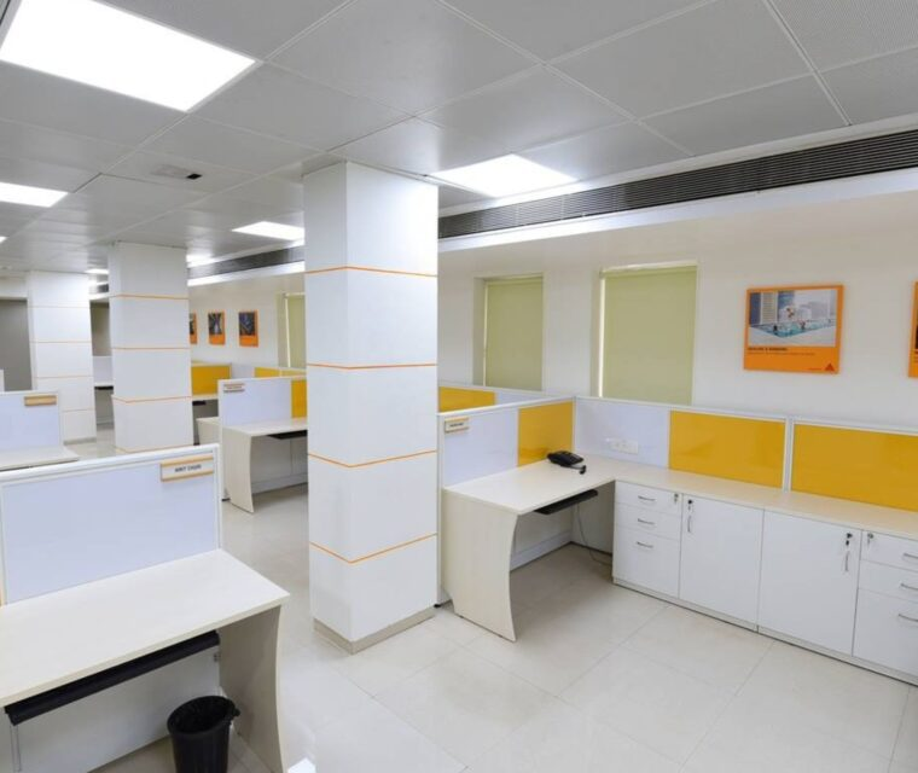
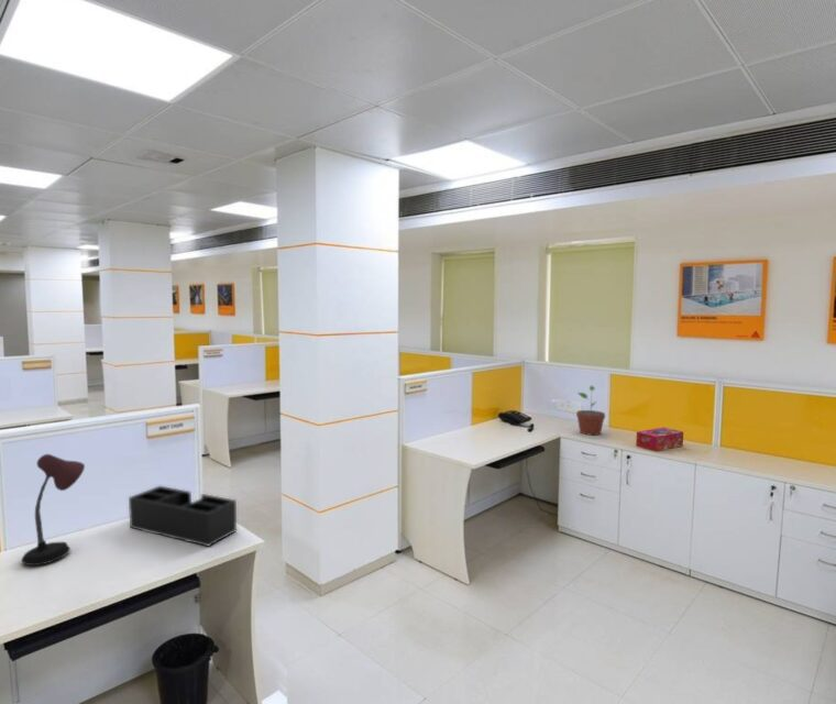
+ desk organizer [128,485,238,548]
+ potted plant [575,385,606,437]
+ tissue box [635,427,684,452]
+ desk lamp [21,453,86,566]
